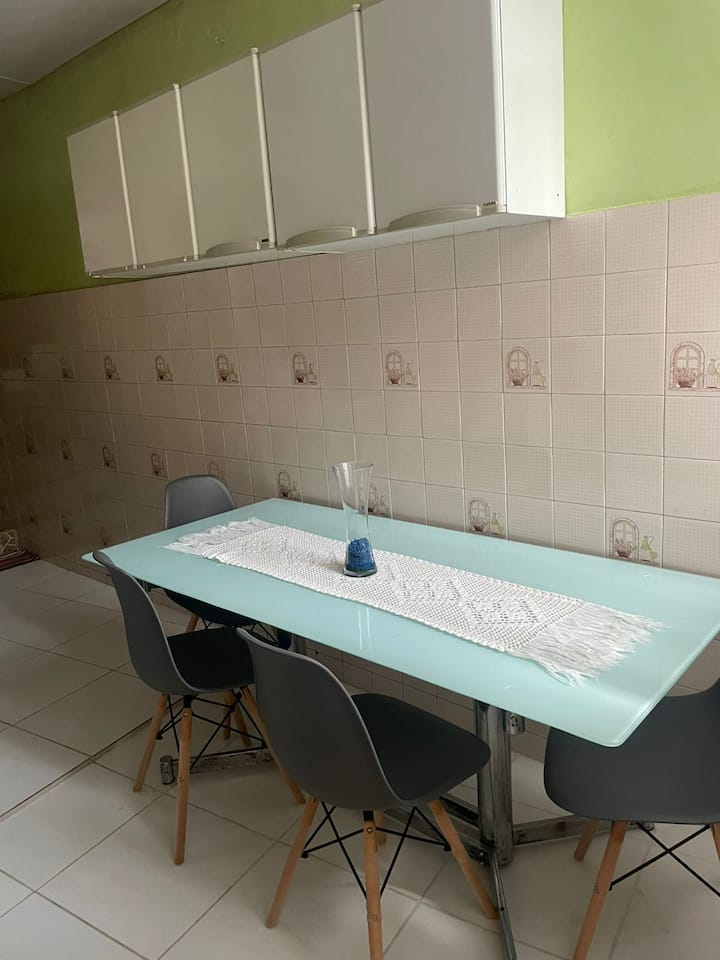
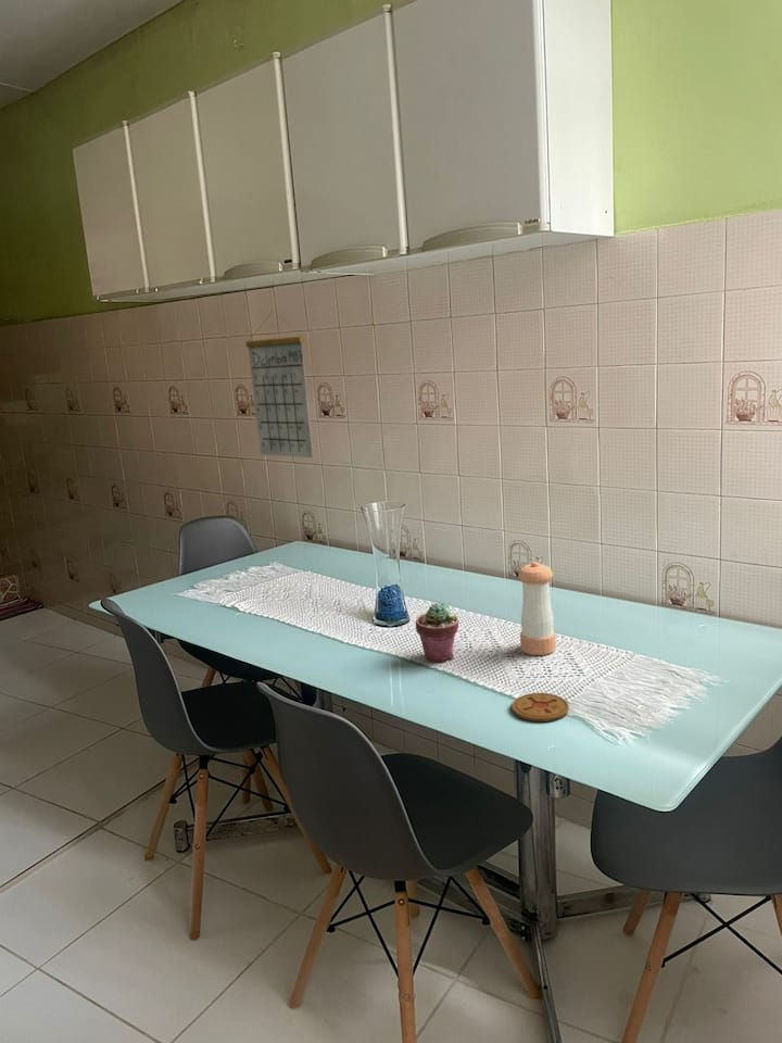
+ pepper shaker [517,561,557,656]
+ coaster [510,692,570,722]
+ calendar [244,309,314,458]
+ potted succulent [415,602,459,663]
